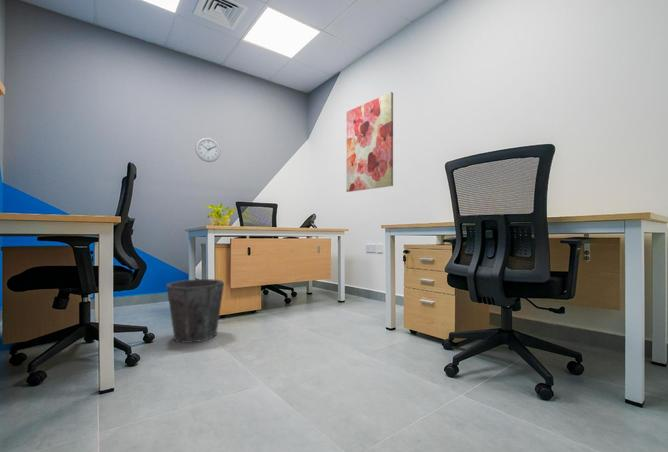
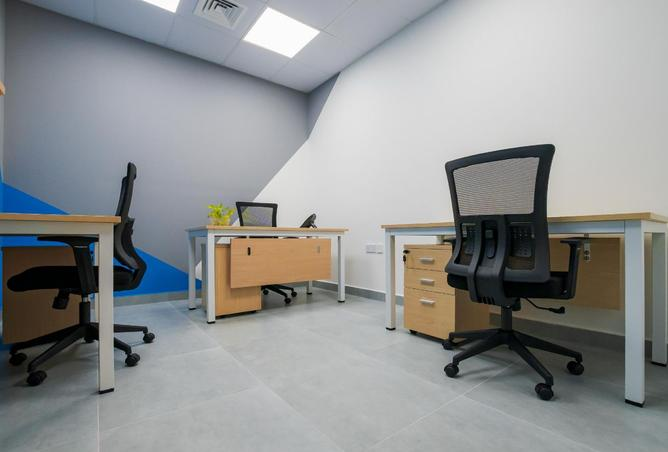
- wall clock [194,137,221,163]
- waste bin [166,278,225,344]
- wall art [345,91,394,193]
